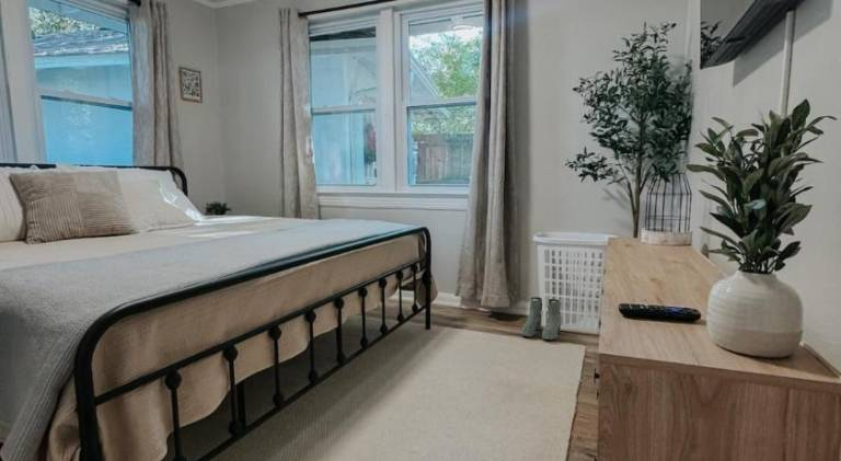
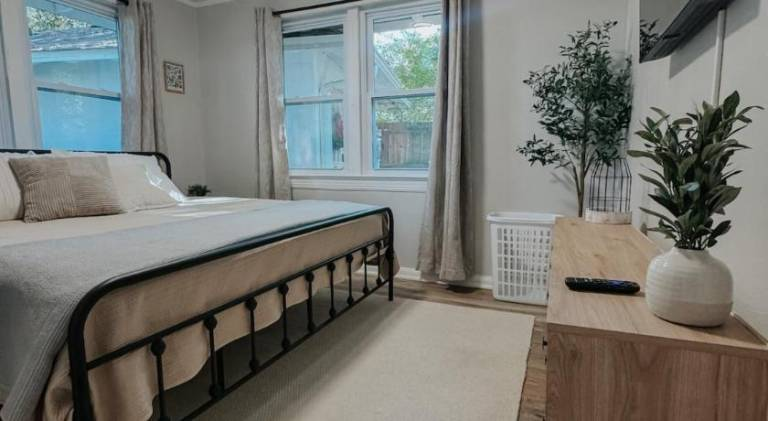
- boots [520,296,563,341]
